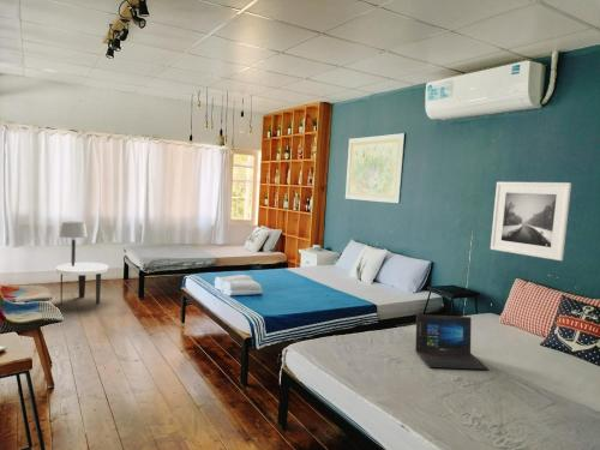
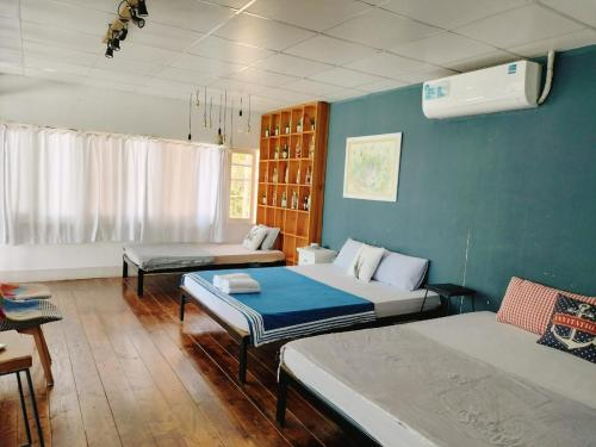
- laptop [414,313,490,371]
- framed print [490,181,572,262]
- side table [55,262,109,306]
- table lamp [59,220,89,266]
